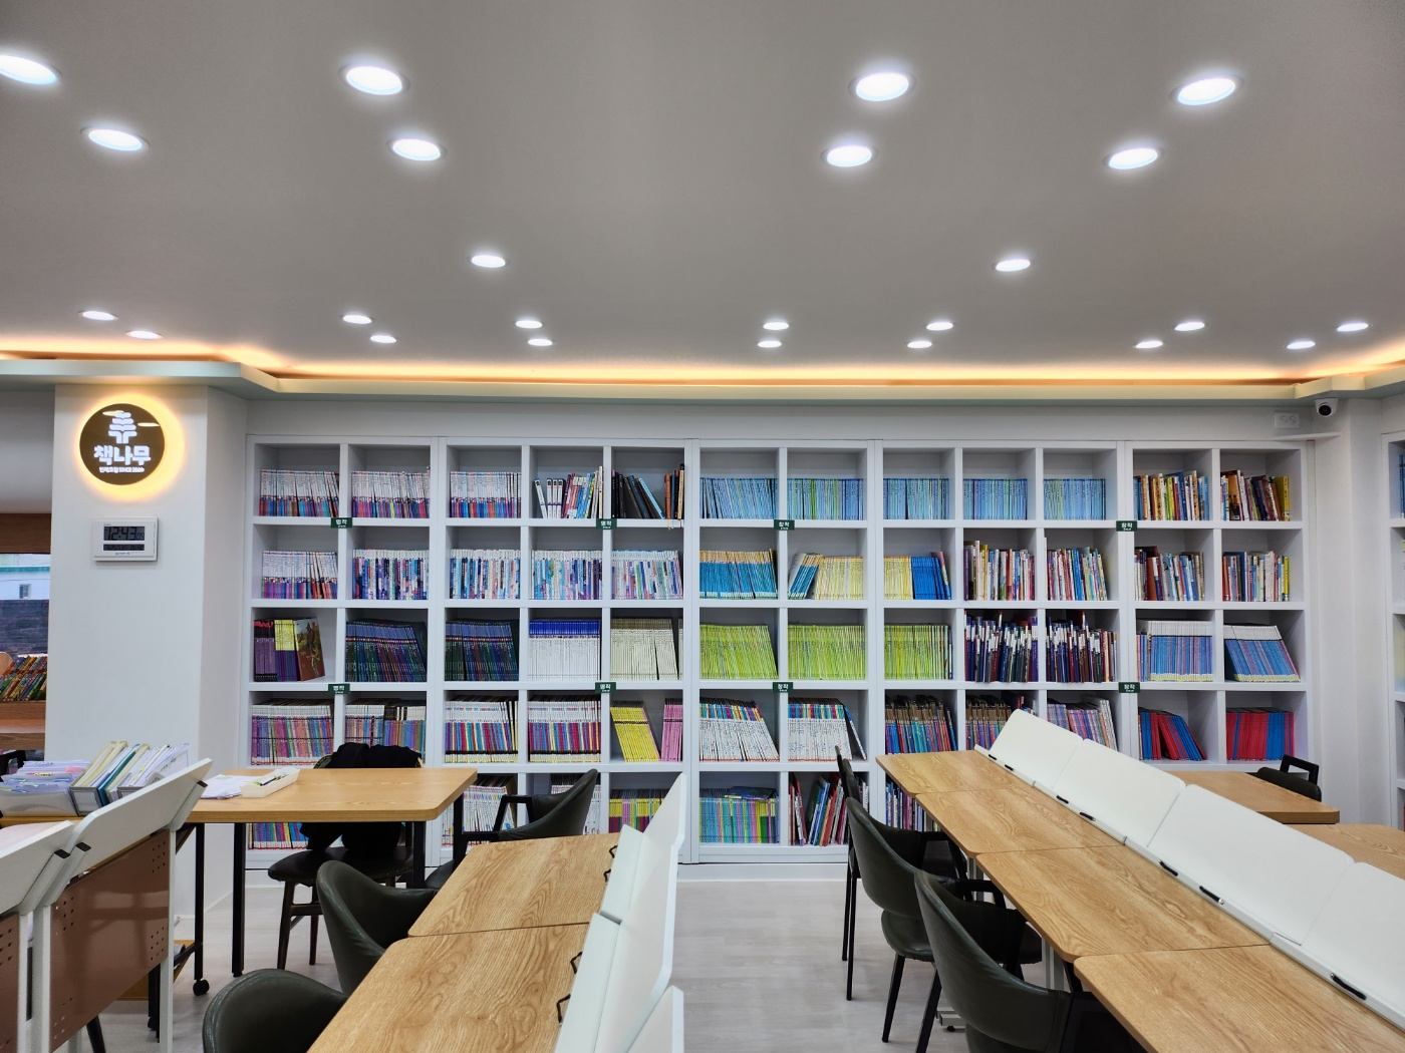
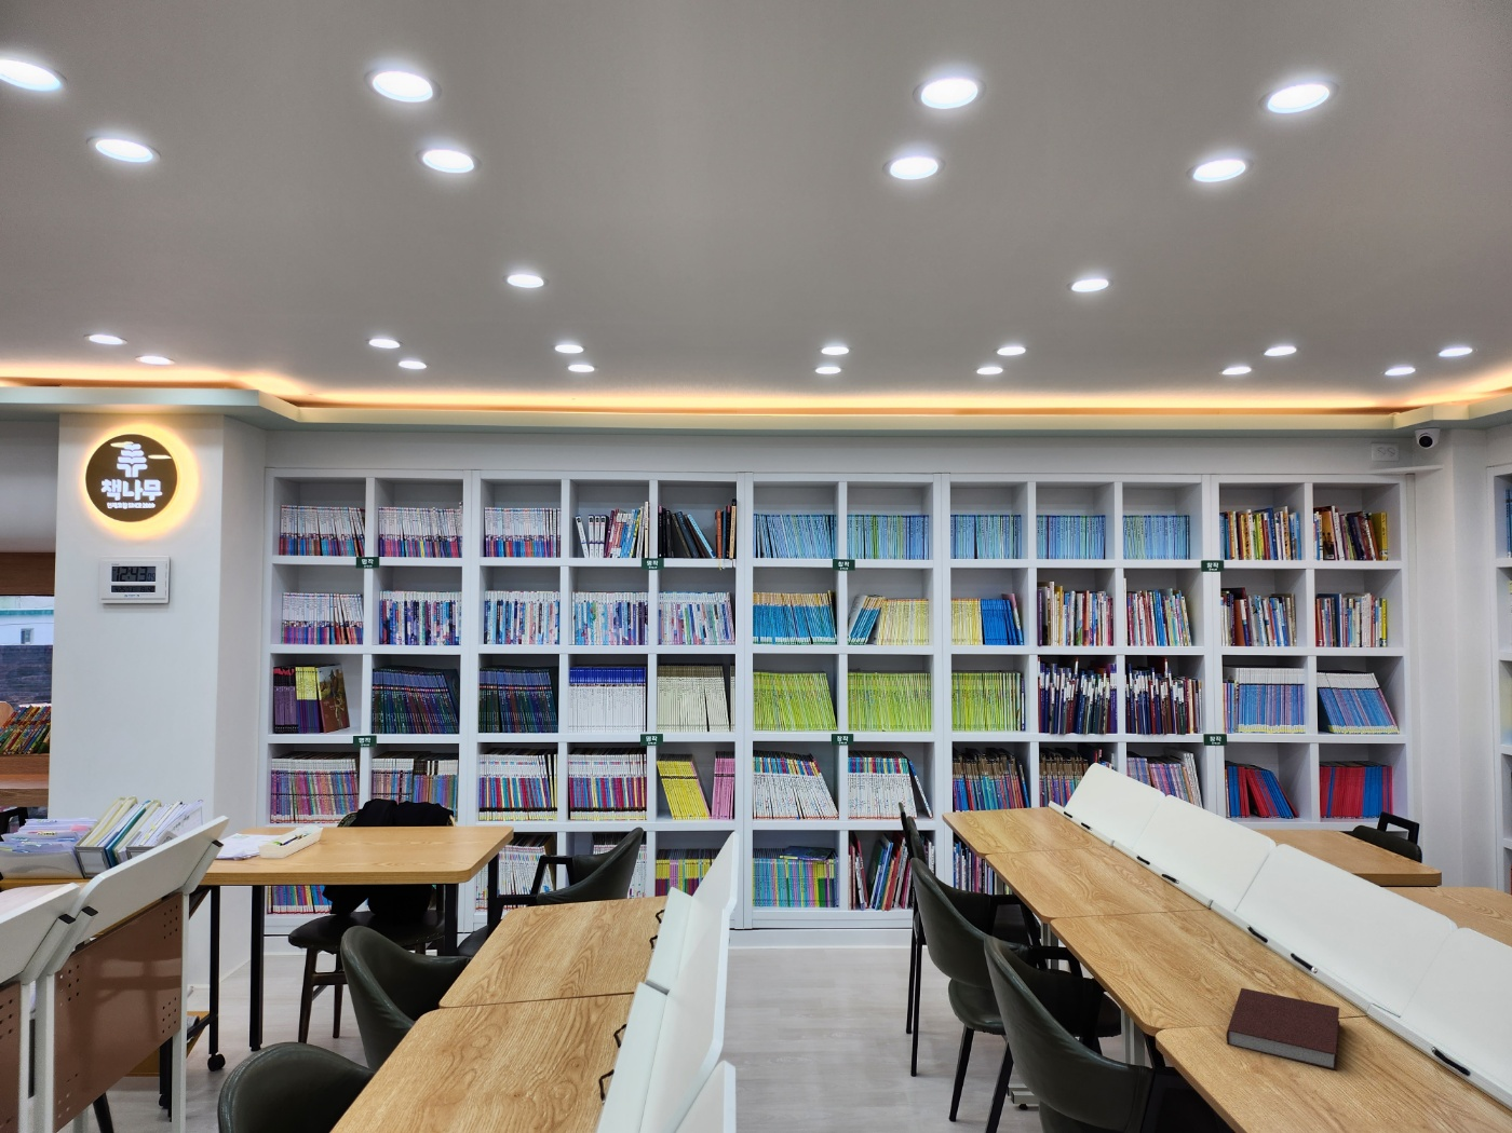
+ notebook [1225,988,1341,1071]
